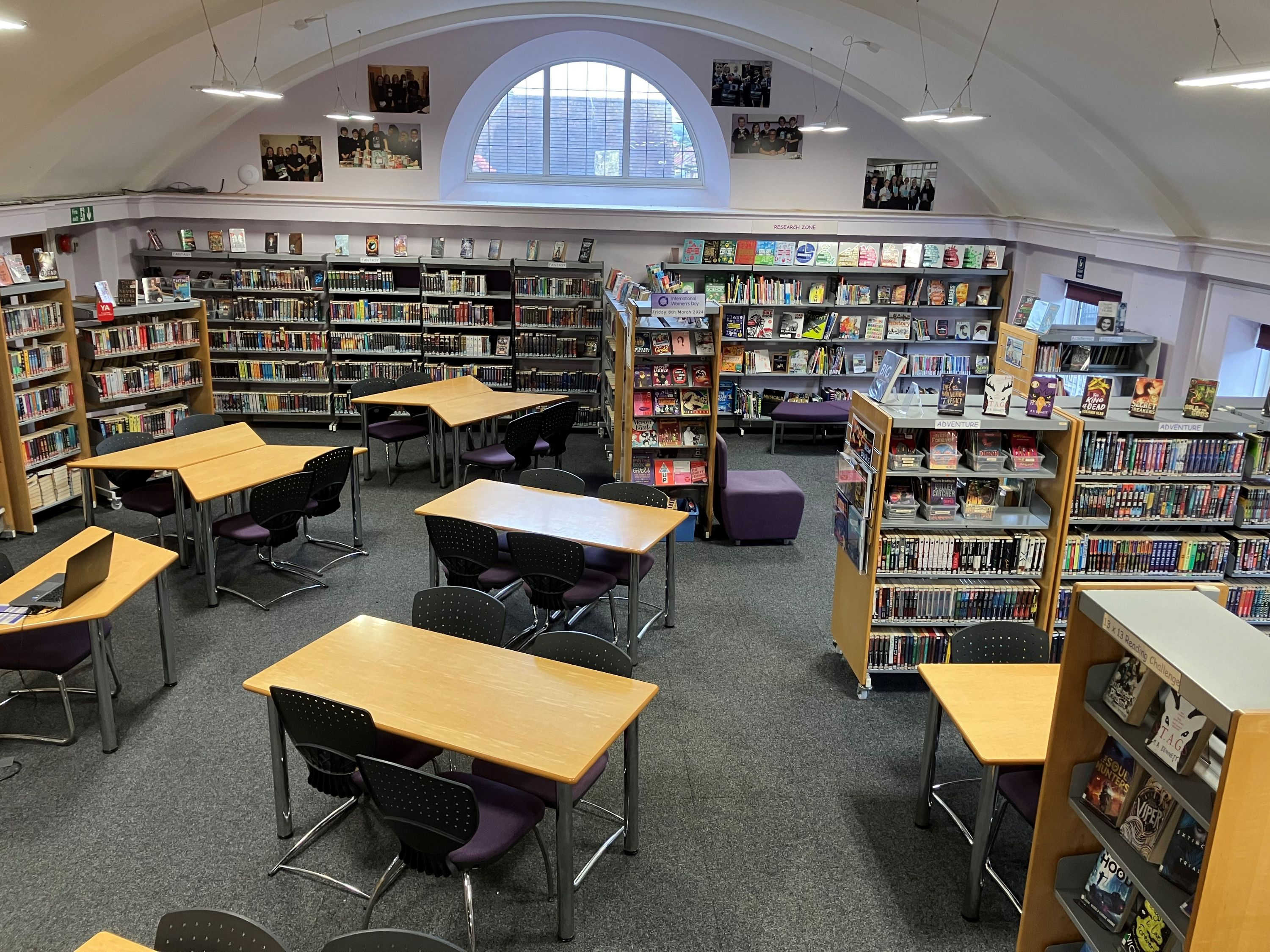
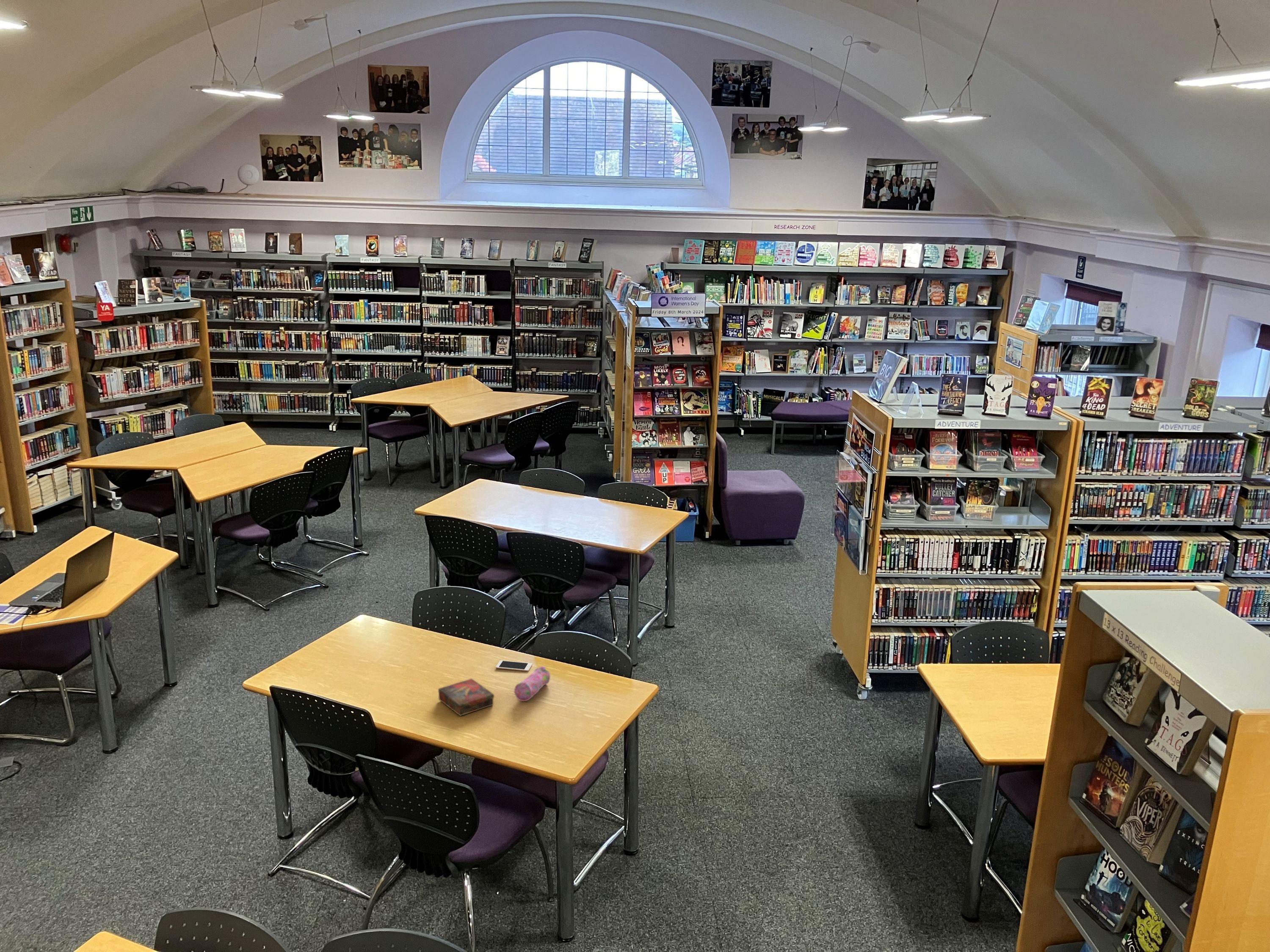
+ pencil case [514,666,550,702]
+ cell phone [495,660,533,671]
+ book [438,678,494,716]
